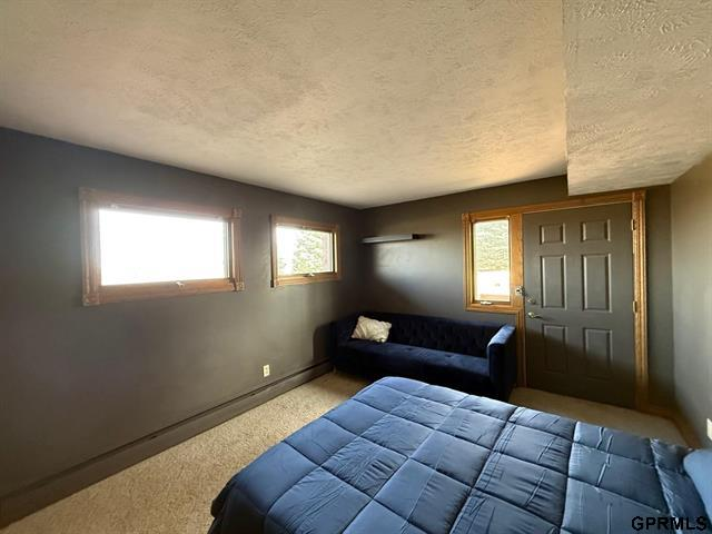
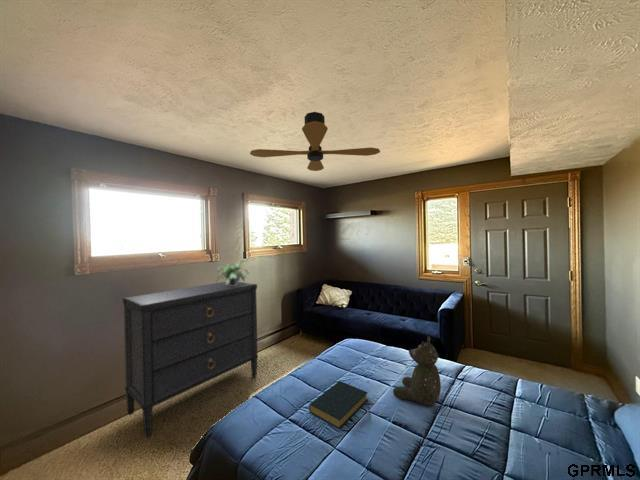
+ teddy bear [392,335,442,406]
+ potted plant [215,259,250,286]
+ hardback book [308,380,369,430]
+ dresser [122,281,259,438]
+ ceiling fan [249,111,381,172]
